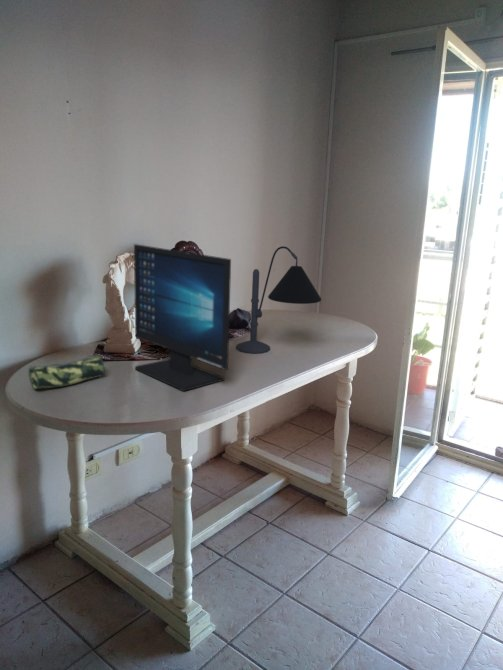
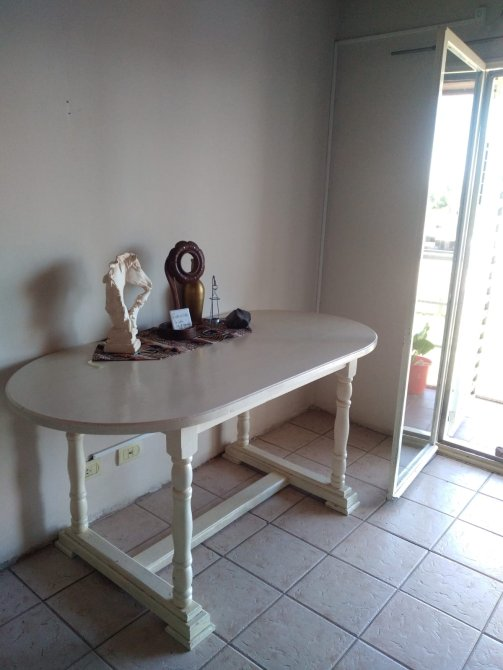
- desk lamp [235,245,322,354]
- computer monitor [133,243,232,392]
- pencil case [28,354,105,390]
